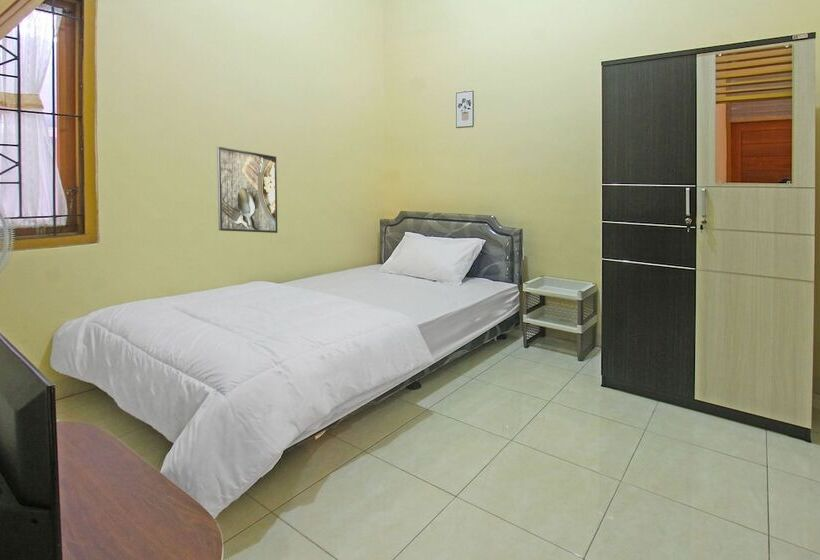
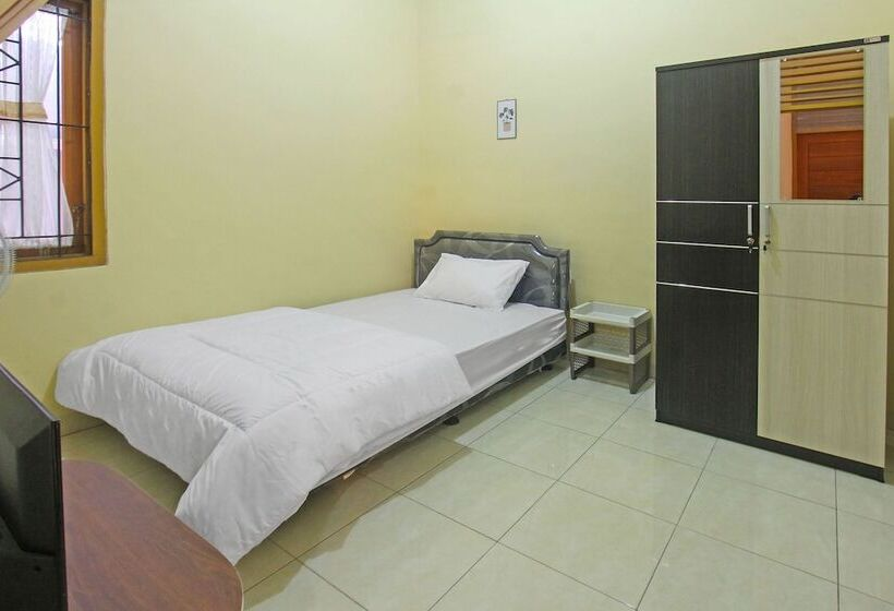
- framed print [216,145,278,234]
